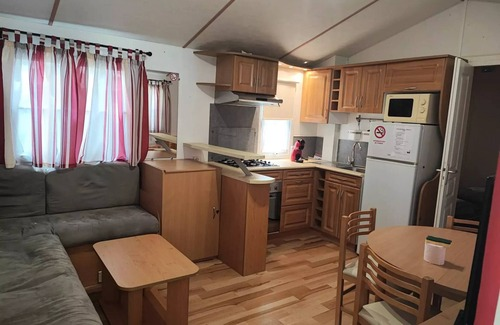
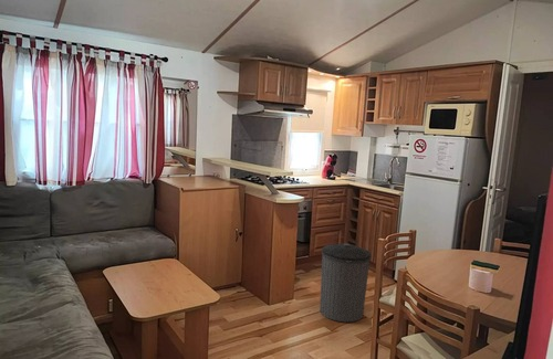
+ trash can [319,242,372,324]
